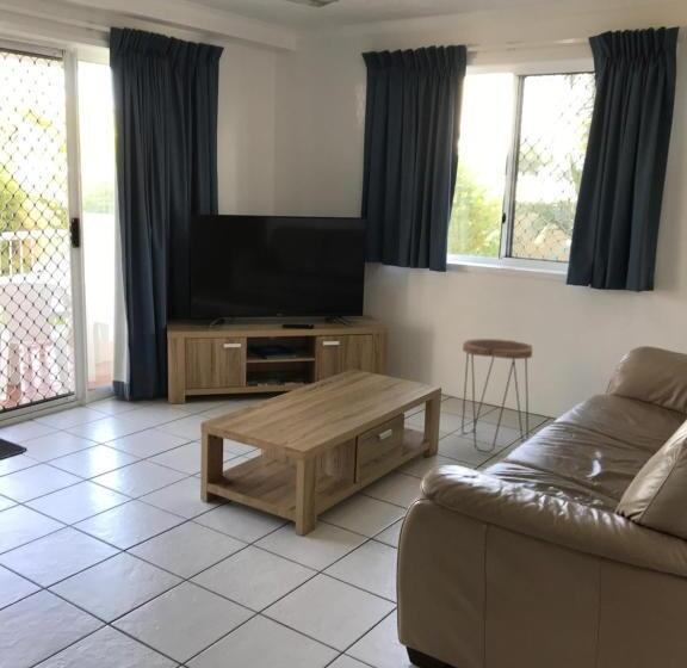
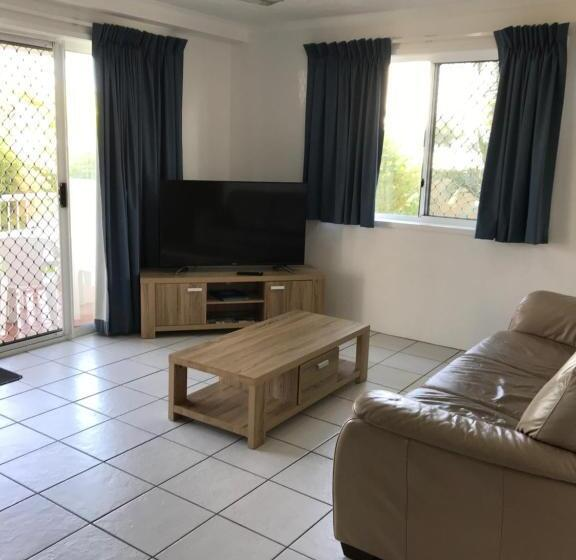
- side table [460,338,533,453]
